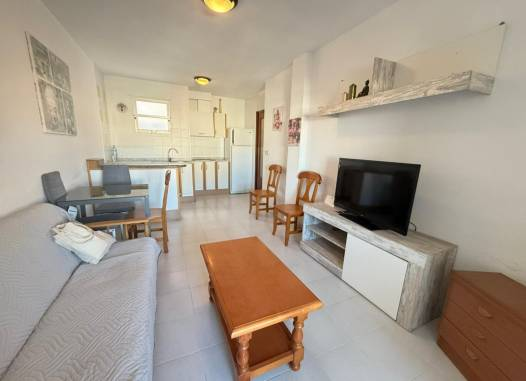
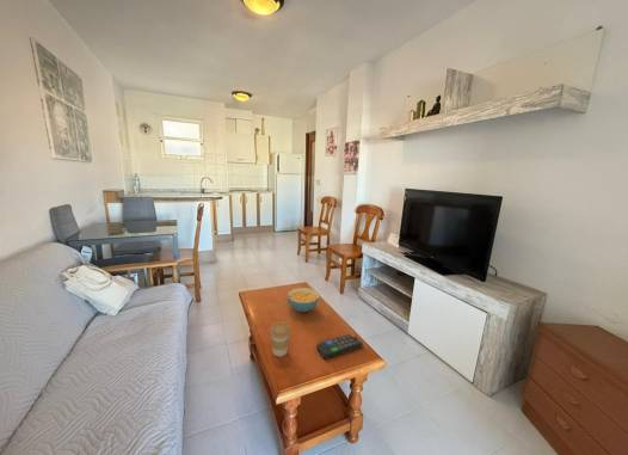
+ coffee cup [269,321,291,357]
+ cereal bowl [287,287,320,313]
+ remote control [315,332,364,361]
